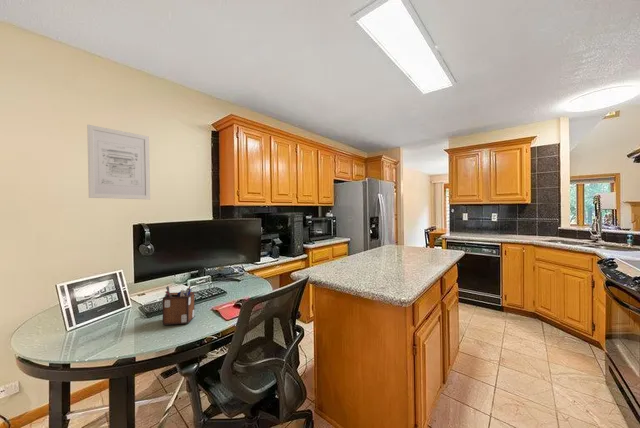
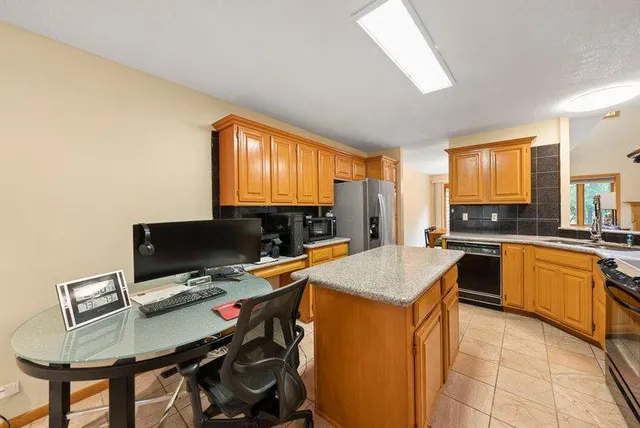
- desk organizer [162,285,196,326]
- wall art [86,124,151,200]
